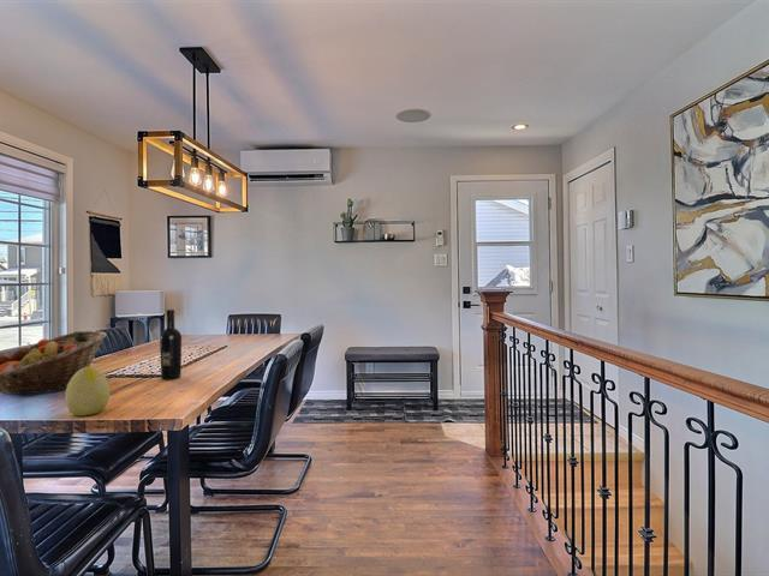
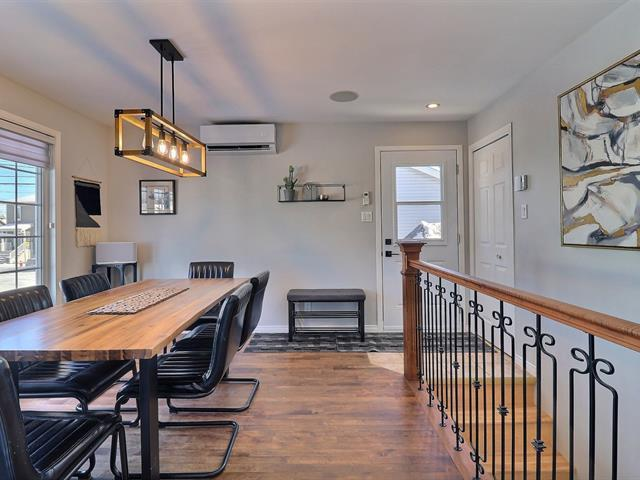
- wine bottle [159,308,183,380]
- fruit basket [0,330,108,396]
- decorative egg [64,366,112,416]
